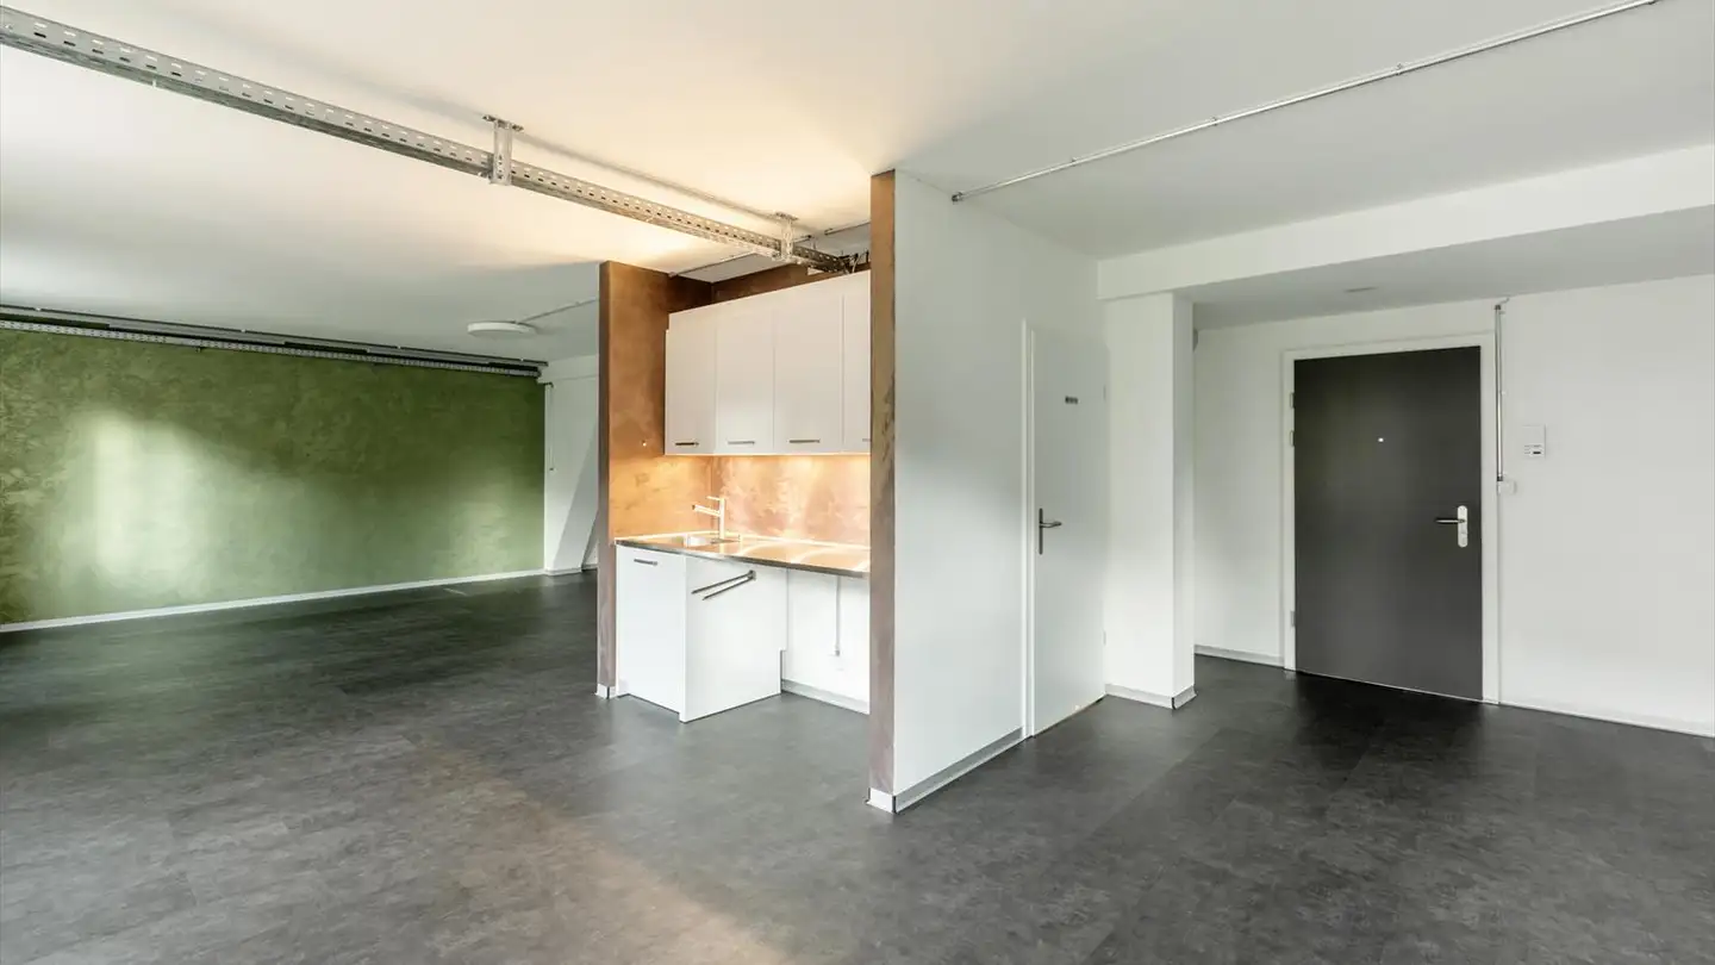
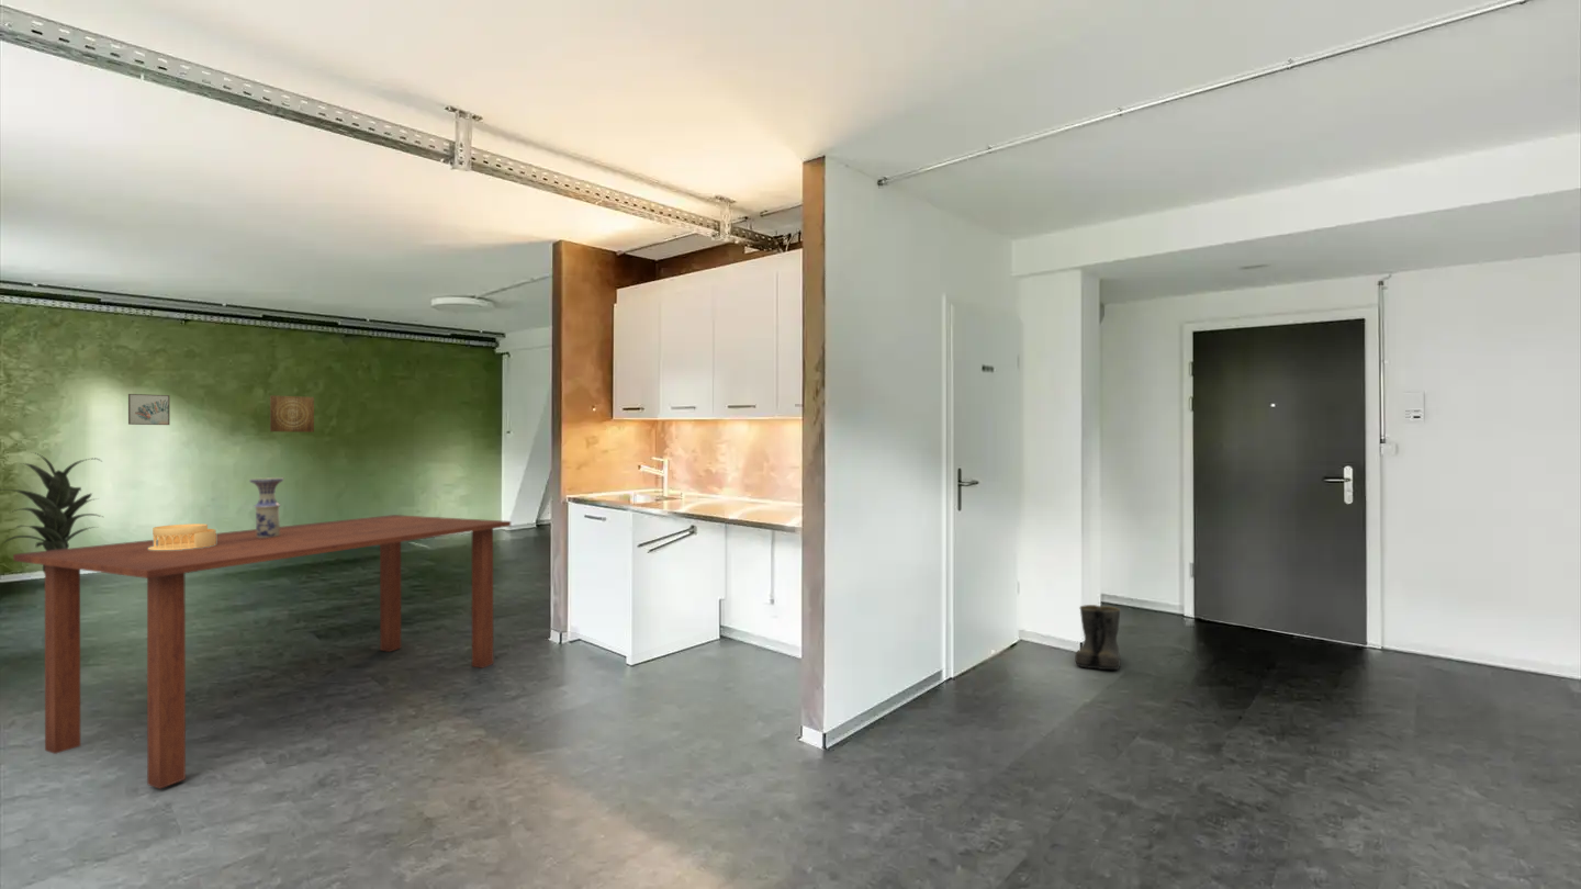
+ indoor plant [0,451,103,575]
+ dining table [12,514,512,790]
+ vase [248,476,285,538]
+ wall art [127,393,171,426]
+ wall art [269,394,315,434]
+ boots [1074,604,1122,671]
+ architectural model [148,522,217,550]
